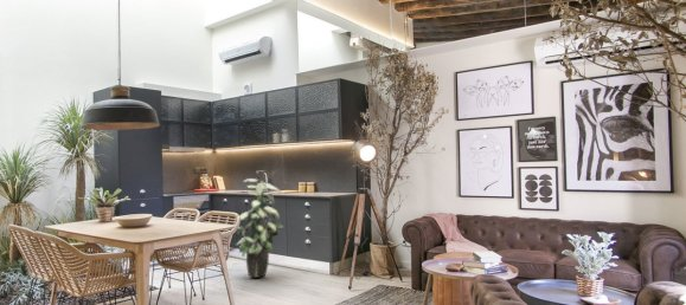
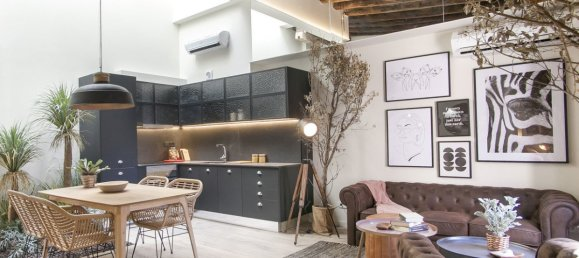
- indoor plant [235,177,286,279]
